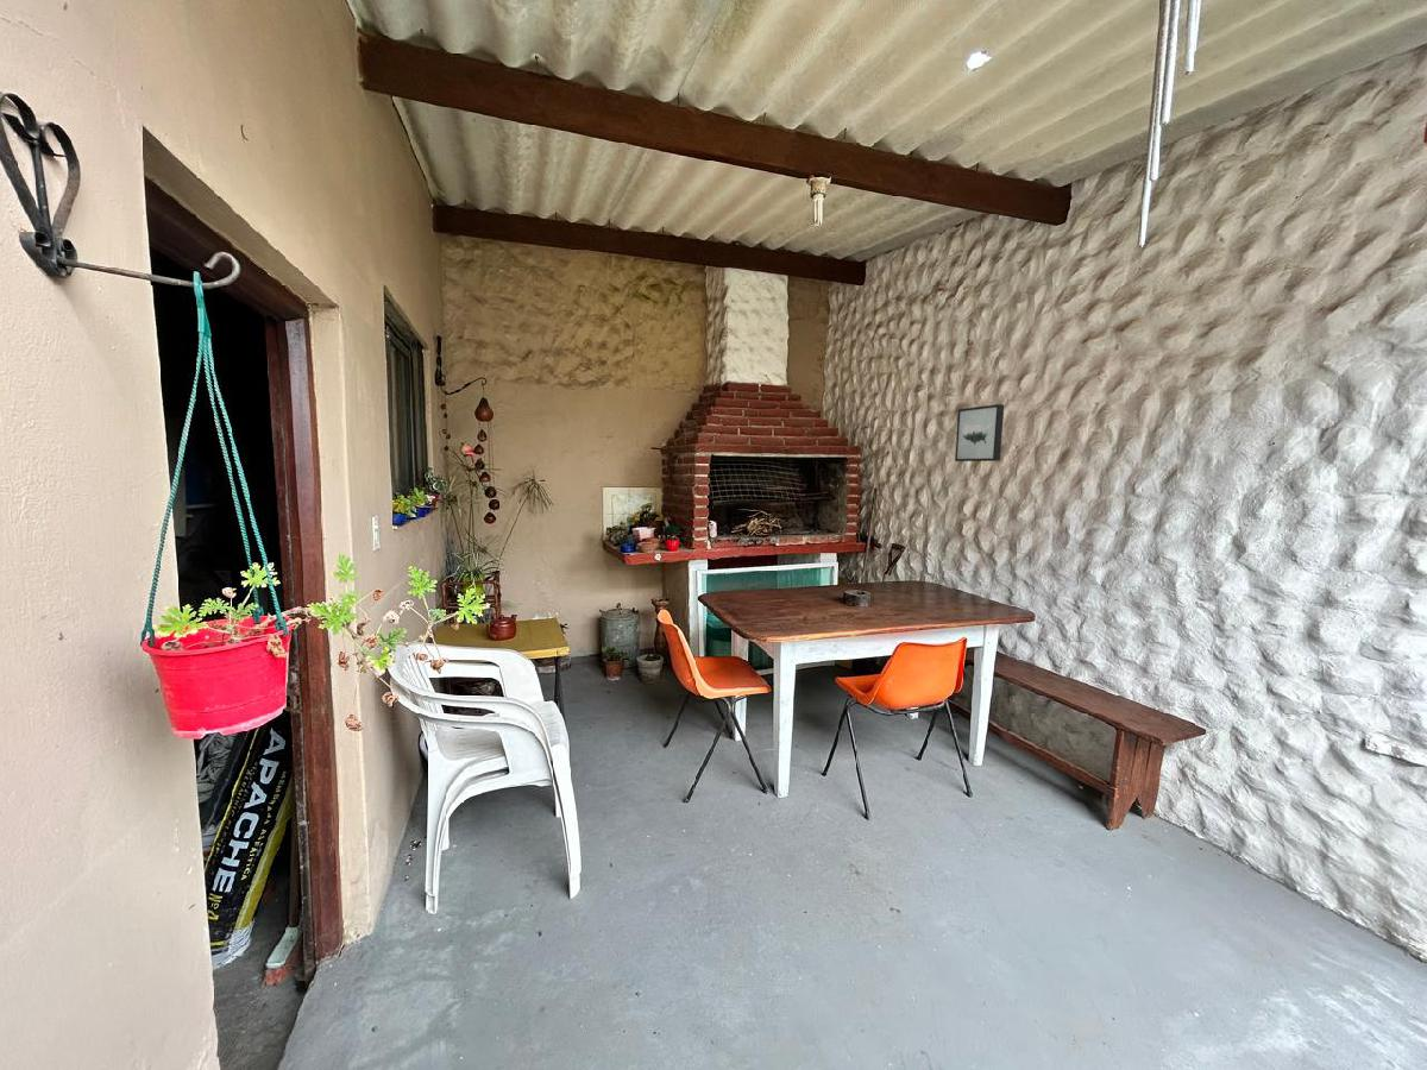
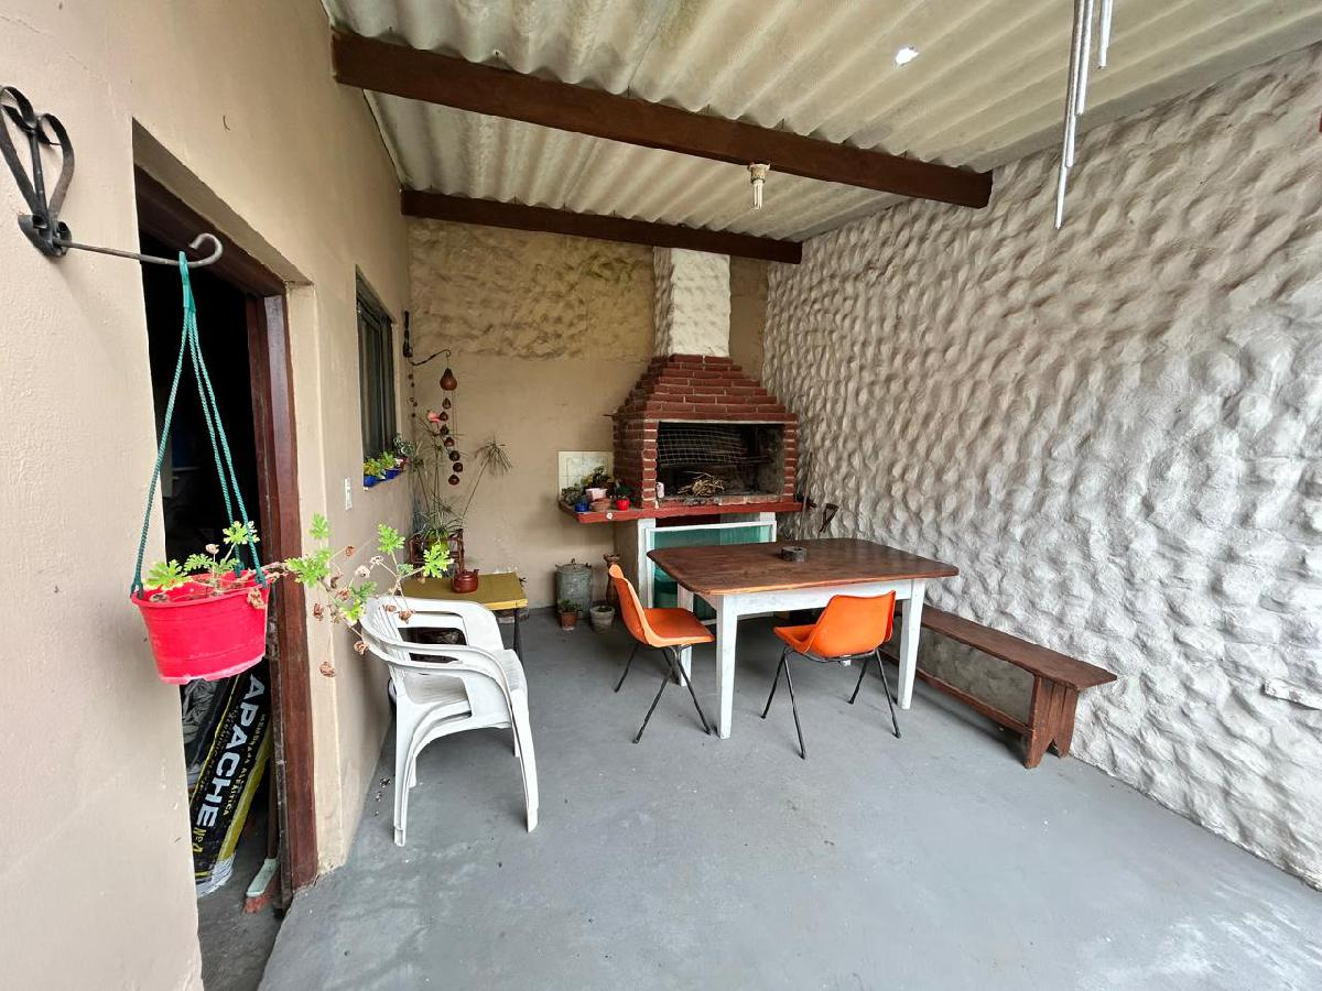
- wall art [954,403,1005,462]
